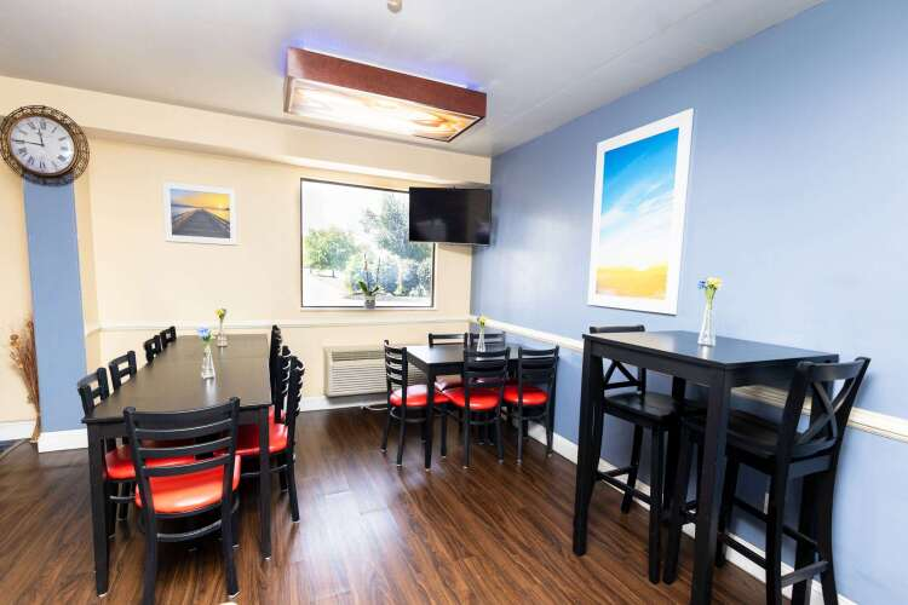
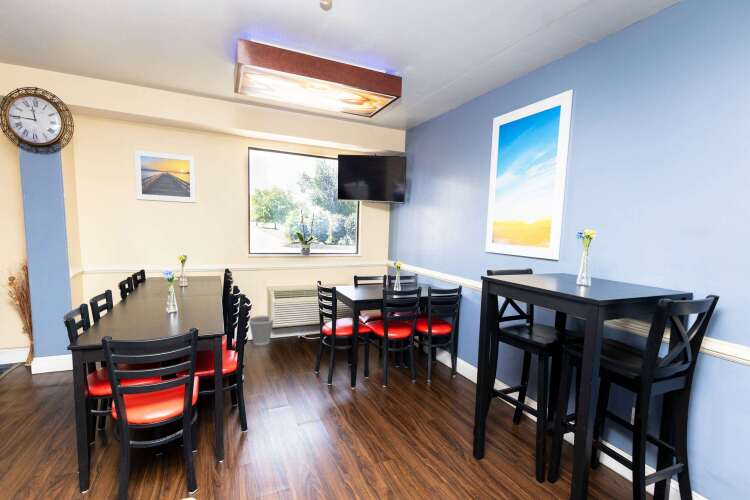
+ wastebasket [248,315,275,346]
